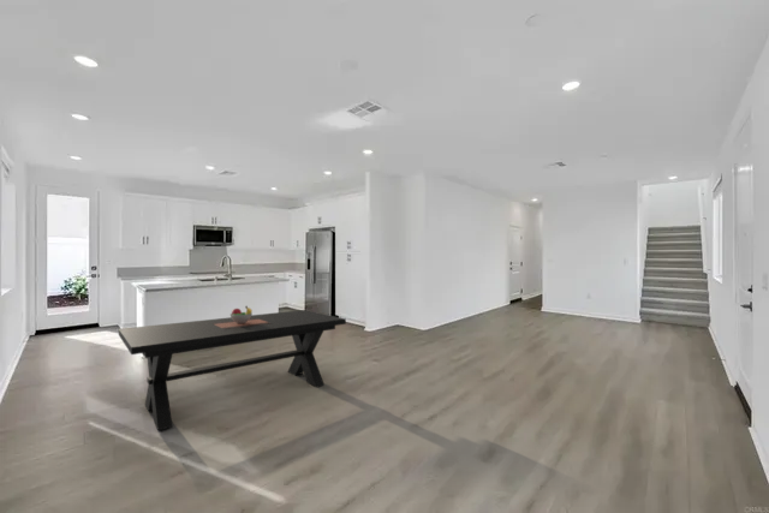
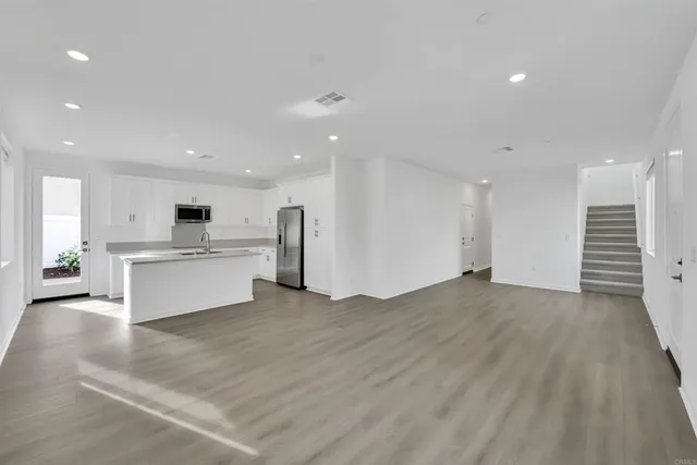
- dining table [118,305,347,431]
